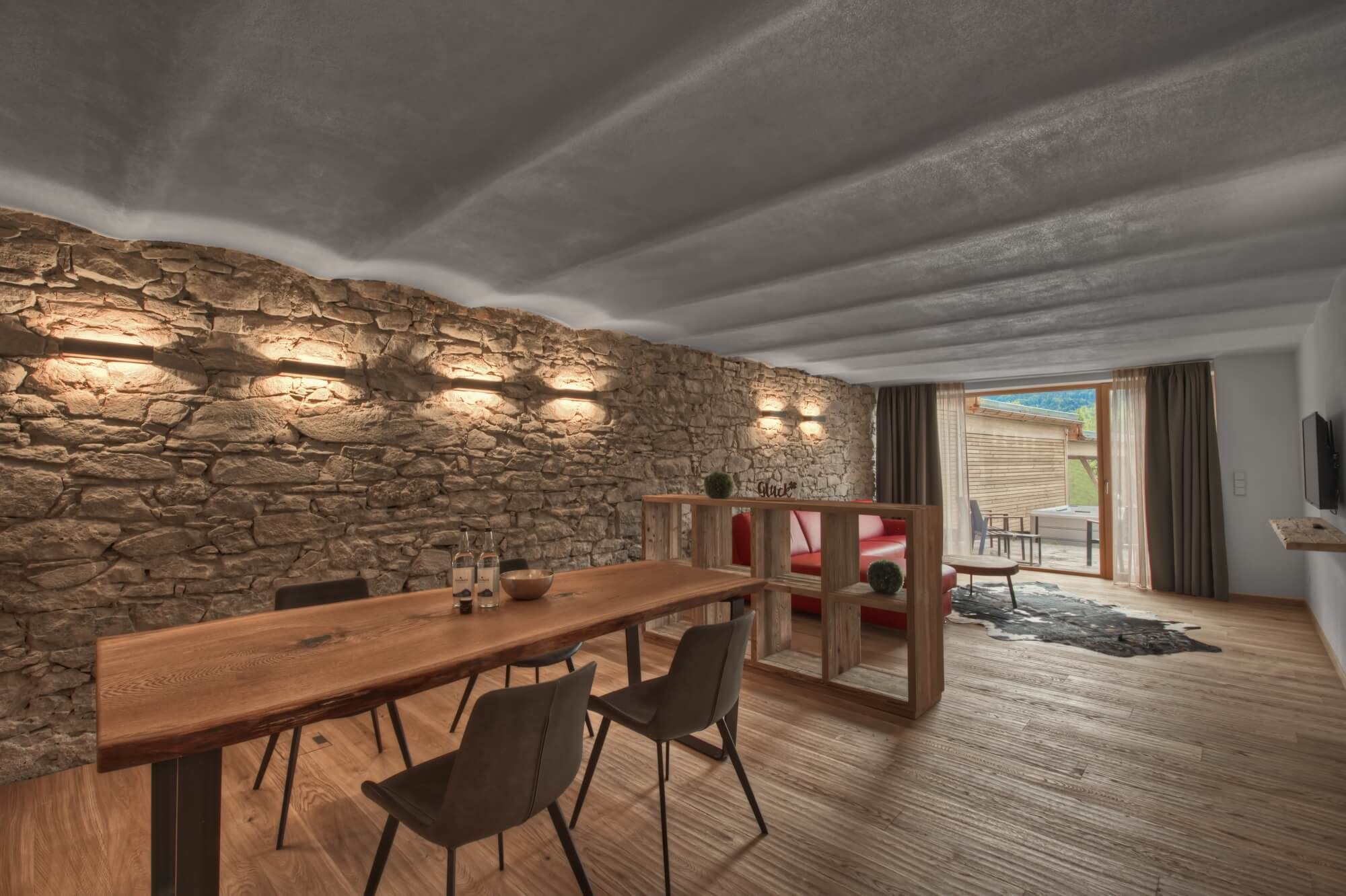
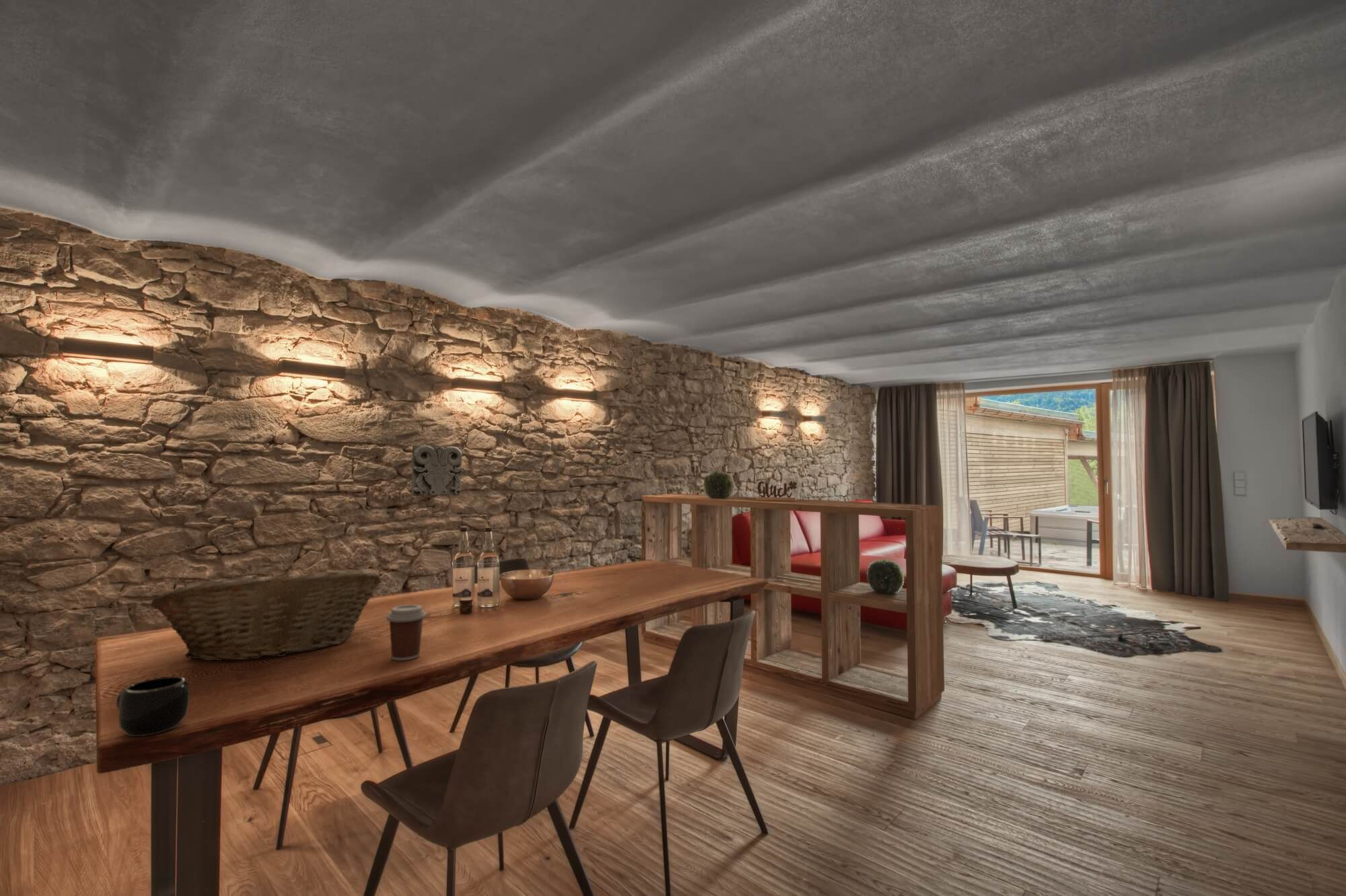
+ fruit basket [150,569,382,661]
+ mug [116,675,190,737]
+ coffee cup [386,604,427,661]
+ decorative relief [411,445,463,496]
